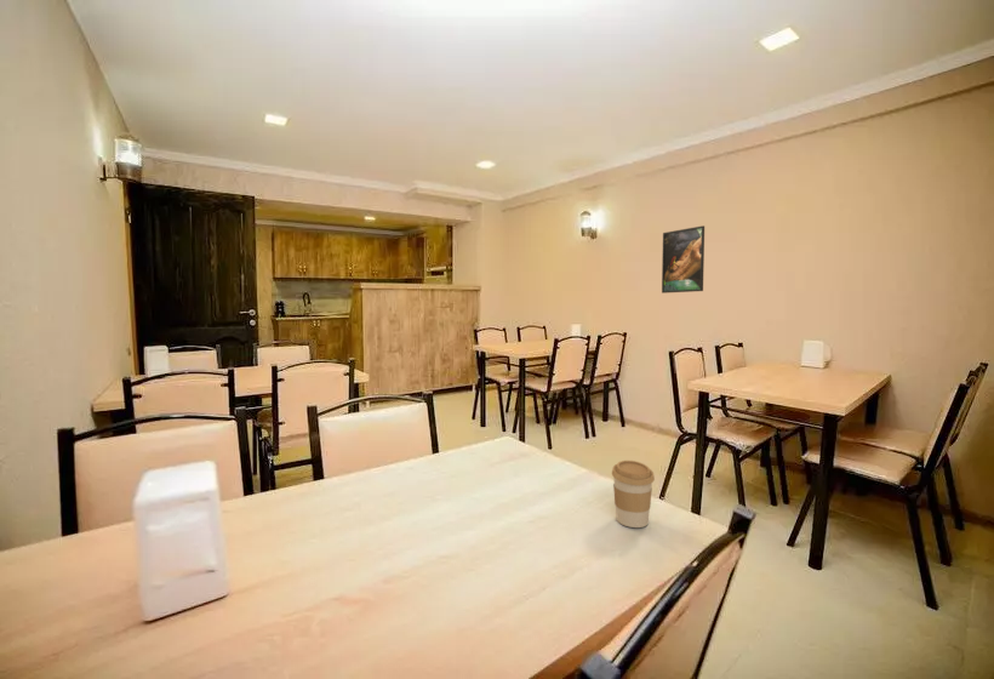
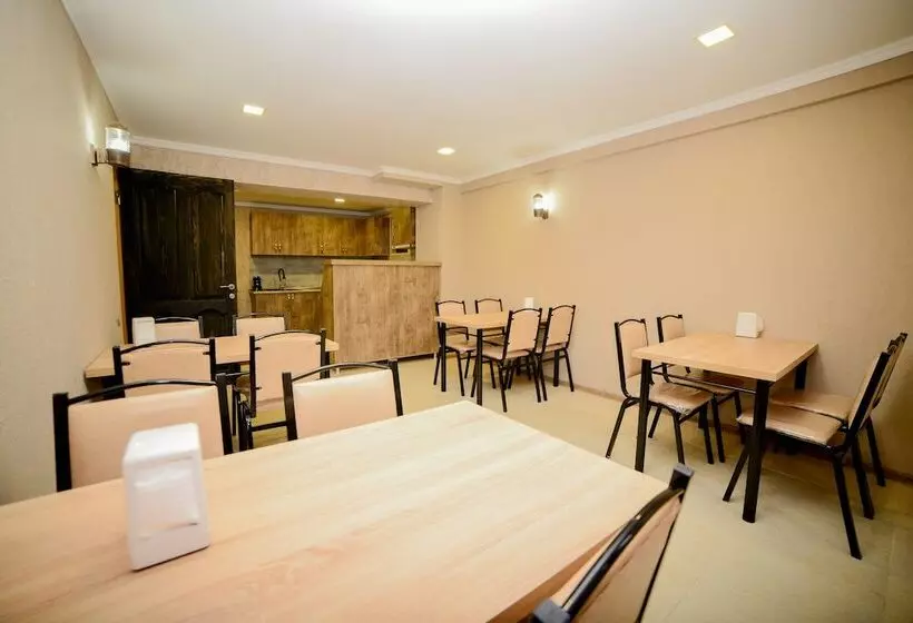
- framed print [661,224,705,295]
- coffee cup [611,460,656,529]
